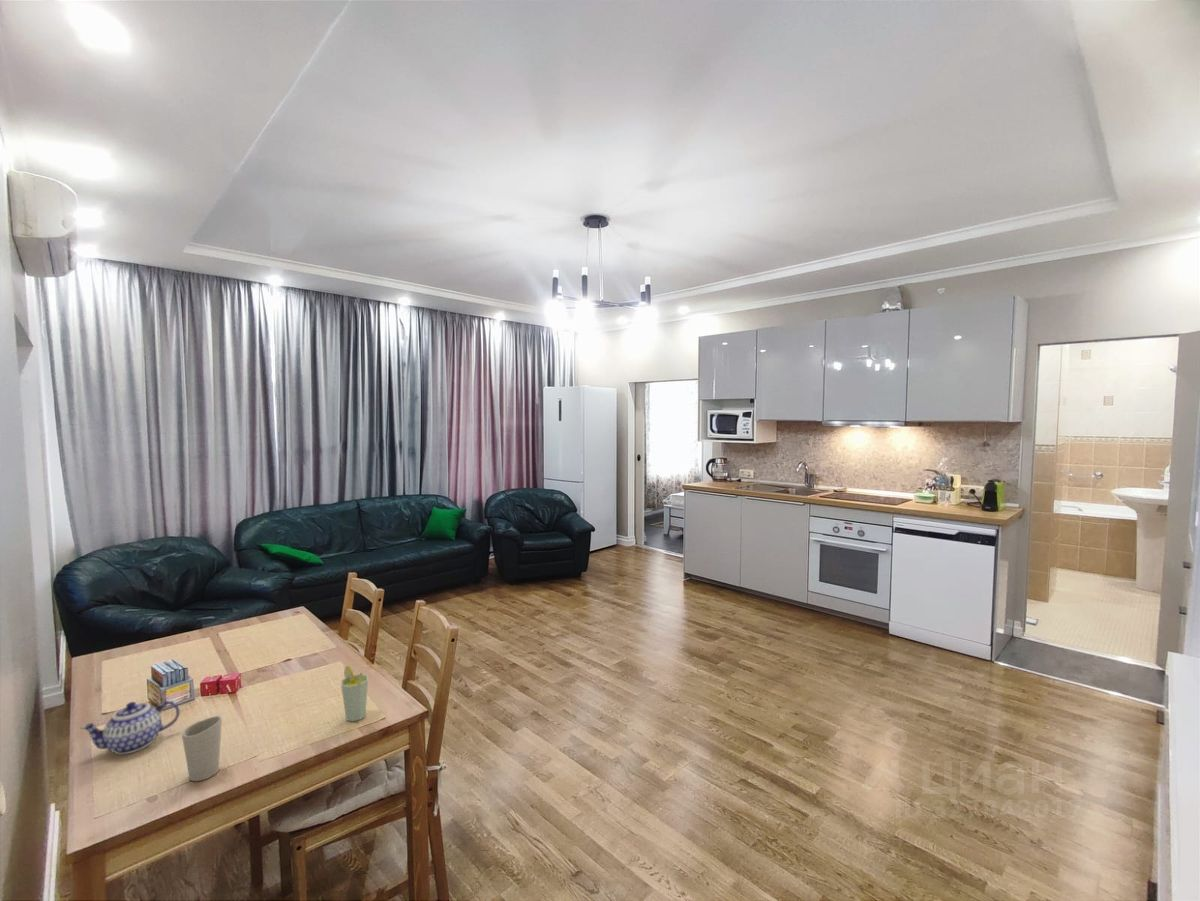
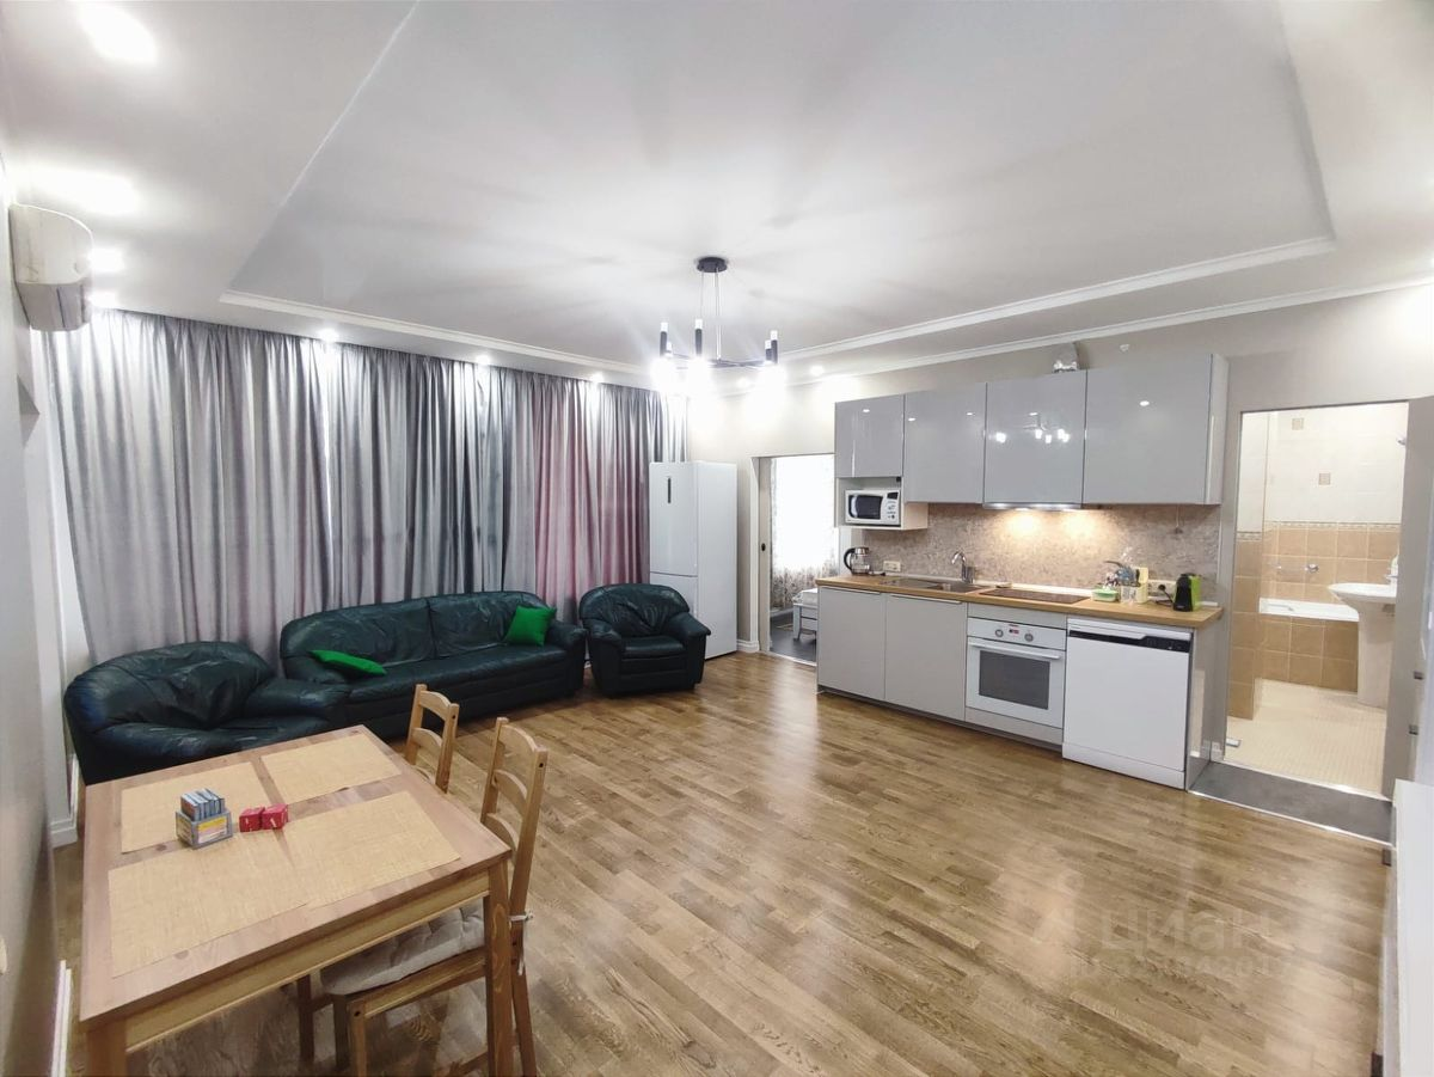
- cup [340,665,369,723]
- cup [181,715,223,782]
- teapot [79,699,181,755]
